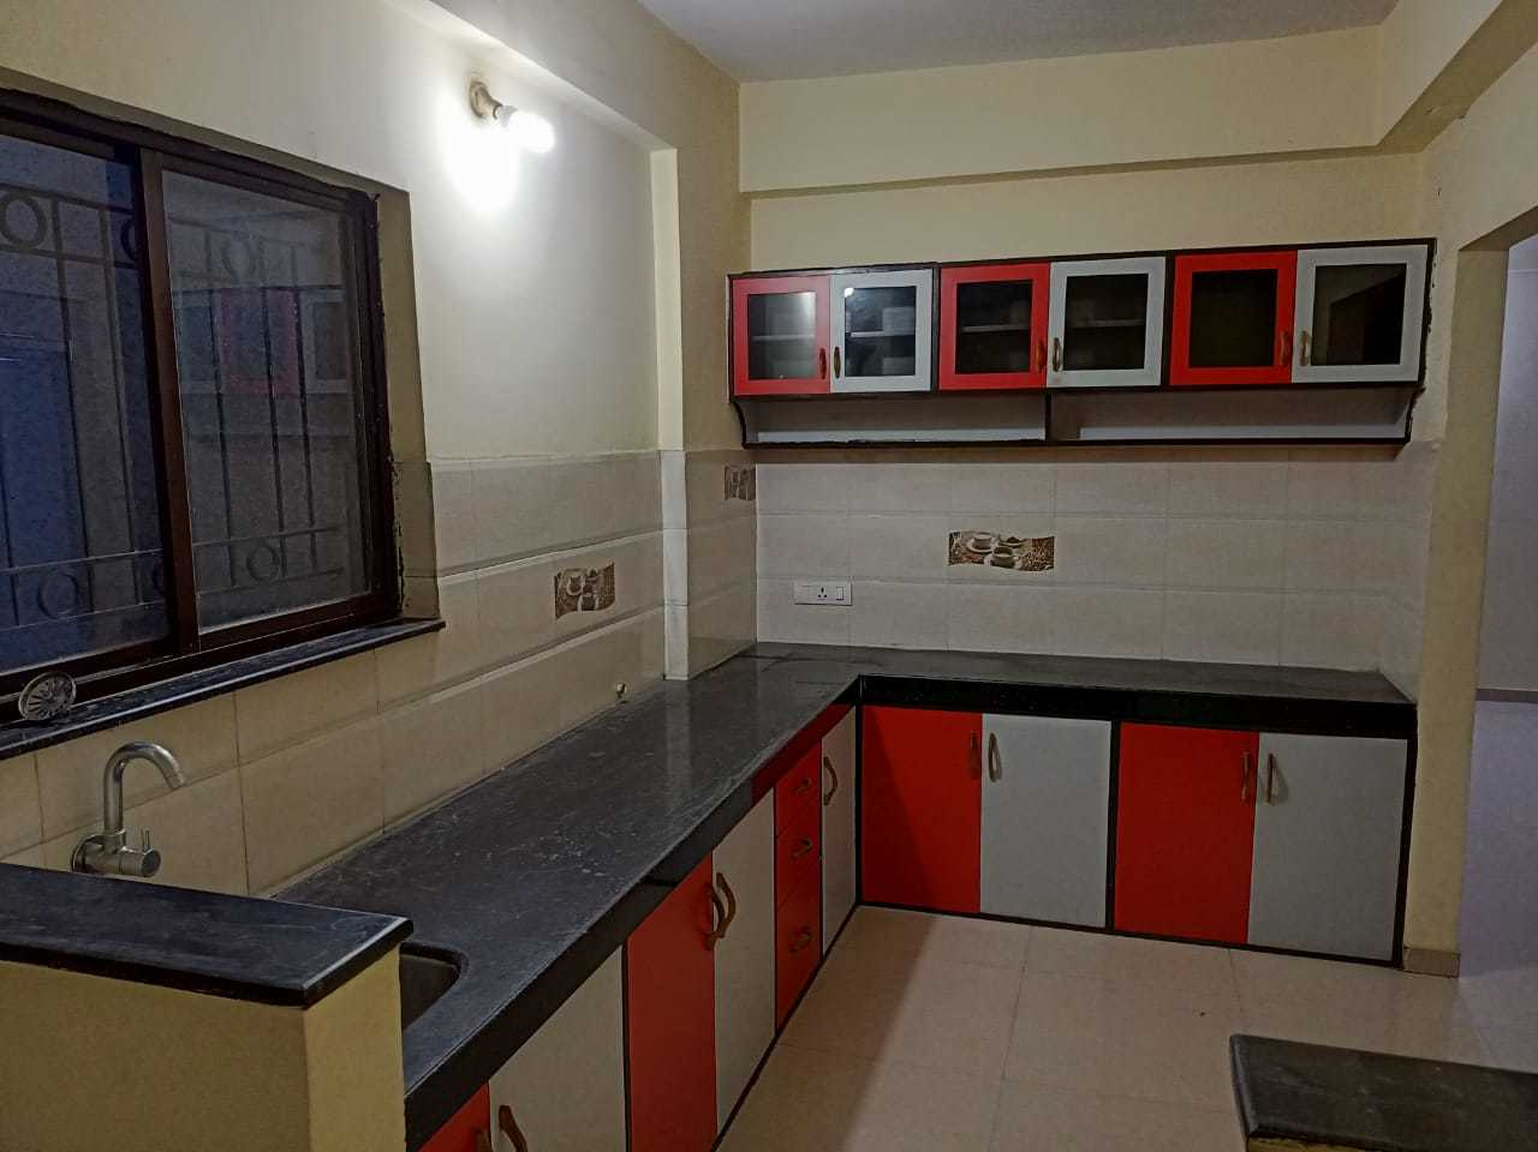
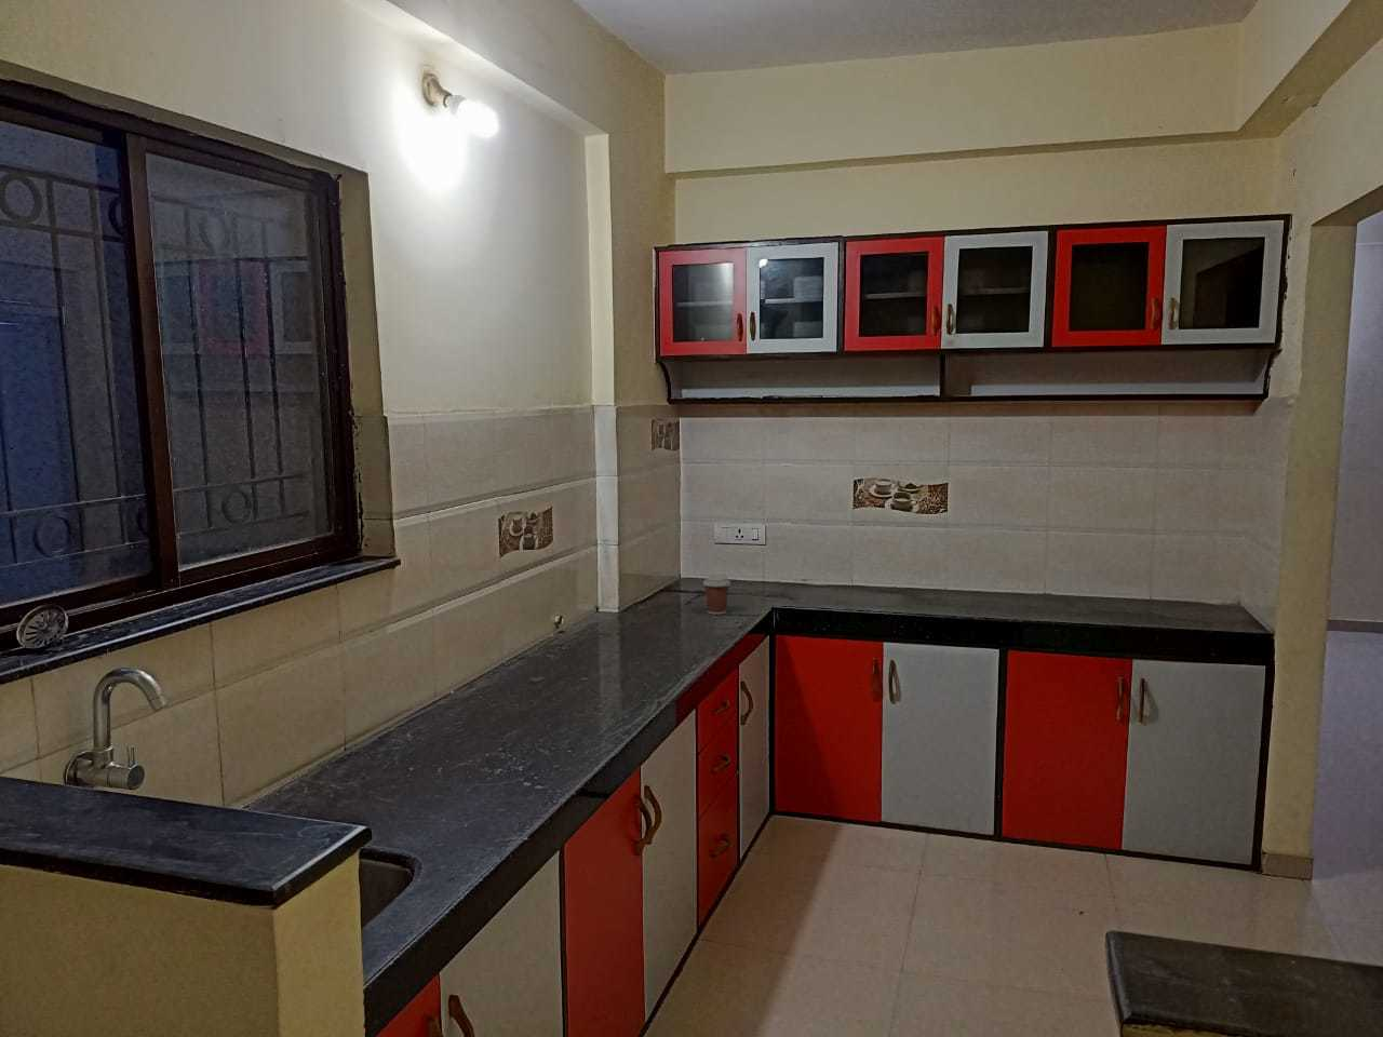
+ coffee cup [702,574,732,615]
